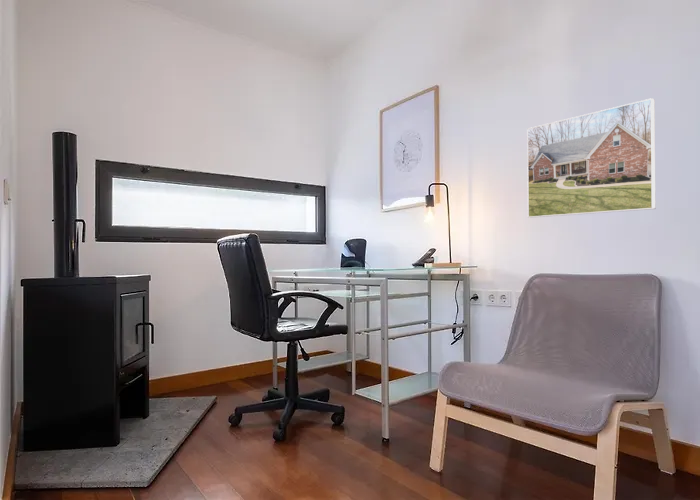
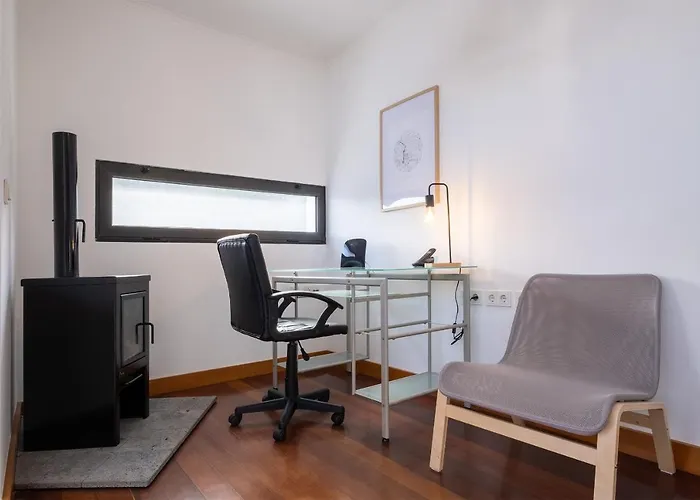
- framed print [526,97,657,219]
